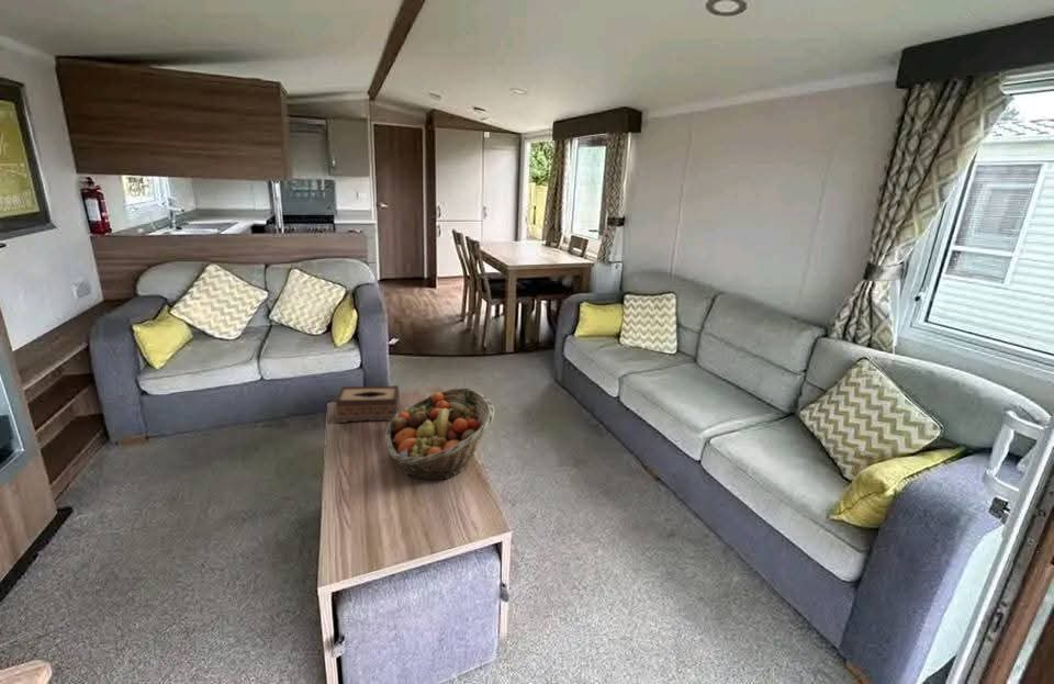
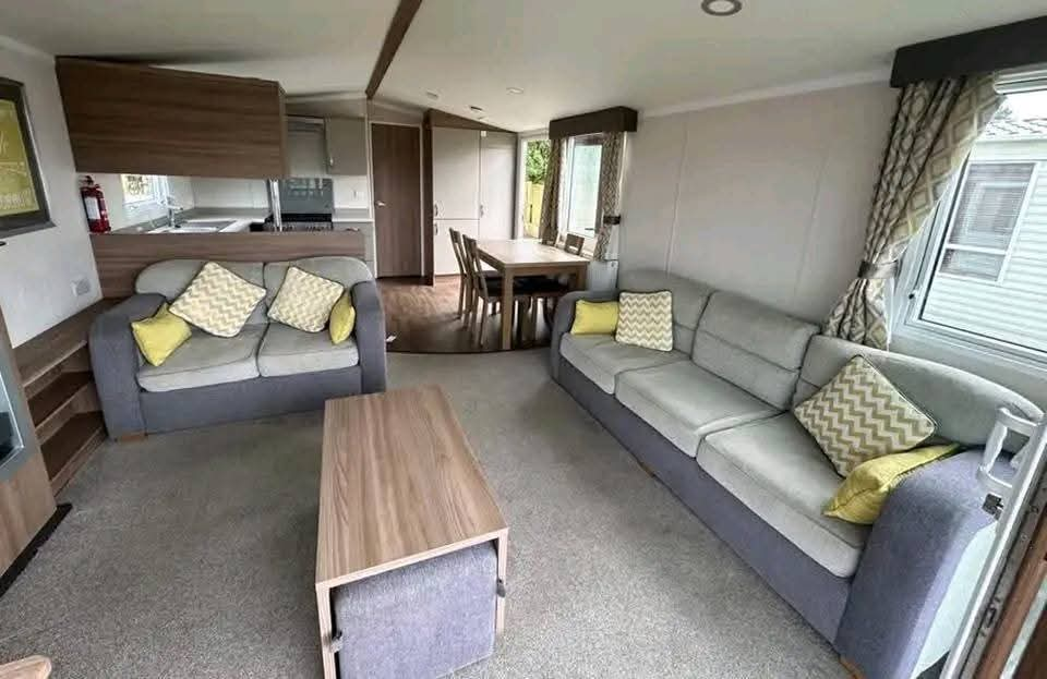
- fruit basket [384,386,495,481]
- tissue box [334,384,401,424]
